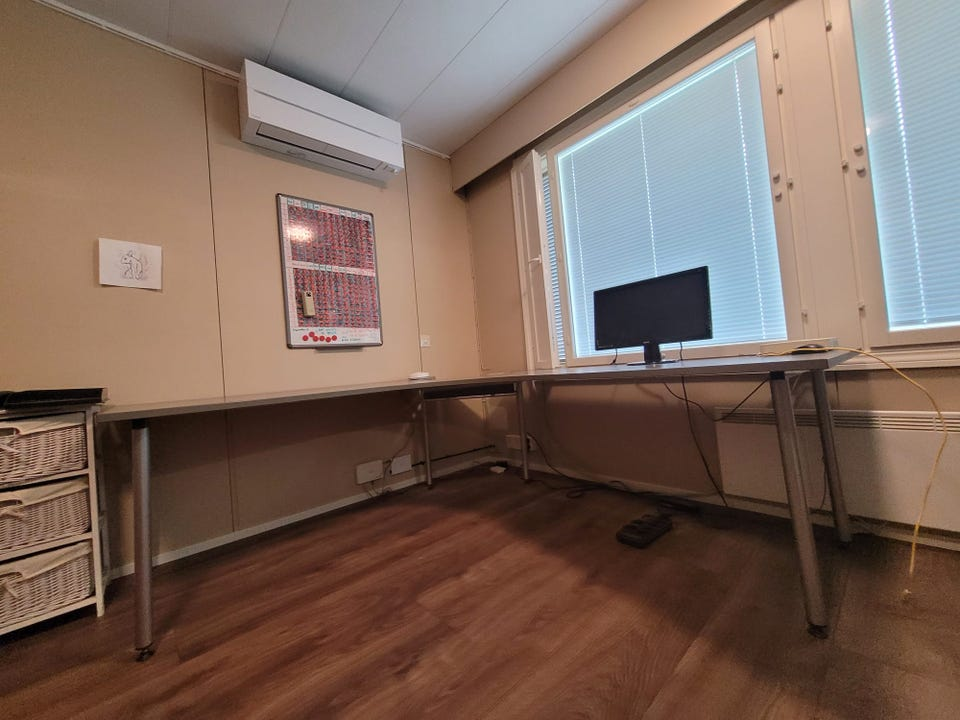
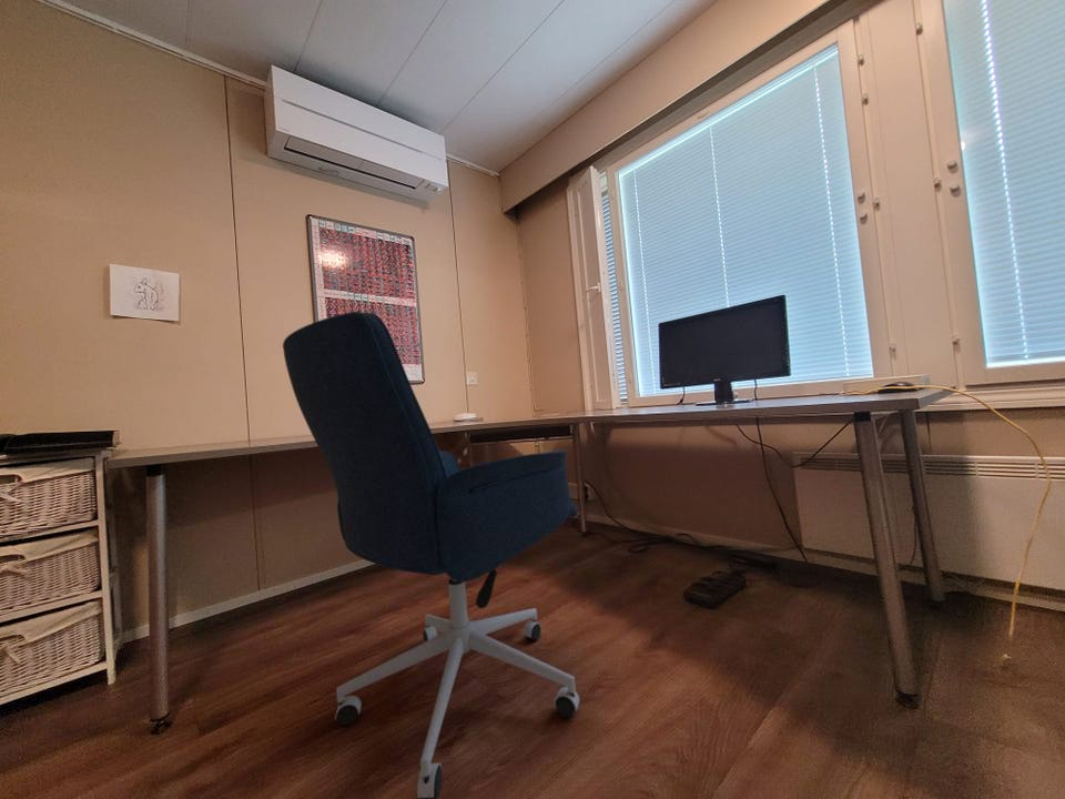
+ office chair [282,311,580,799]
